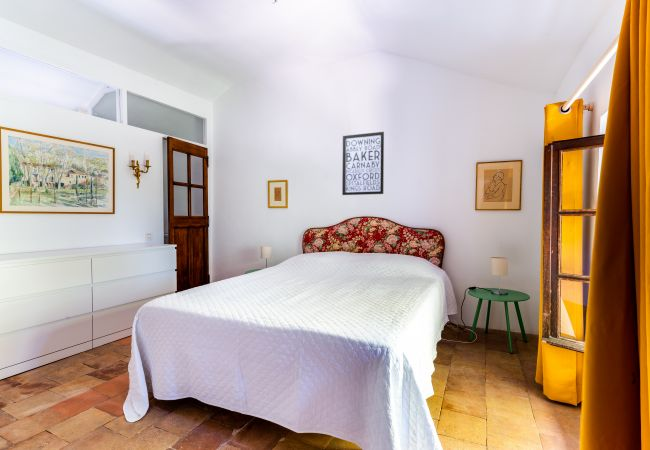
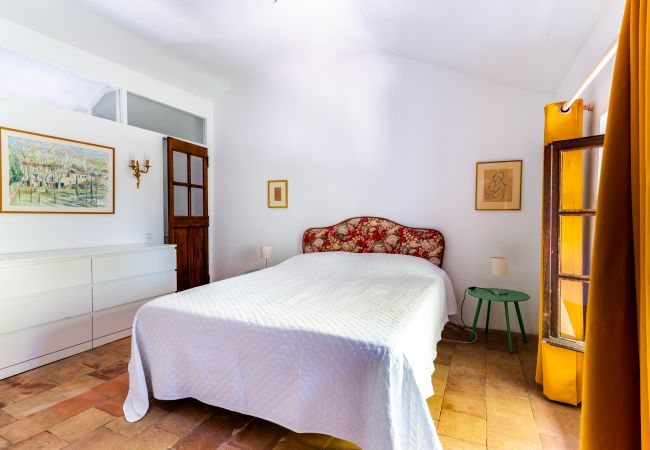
- wall art [341,131,385,196]
